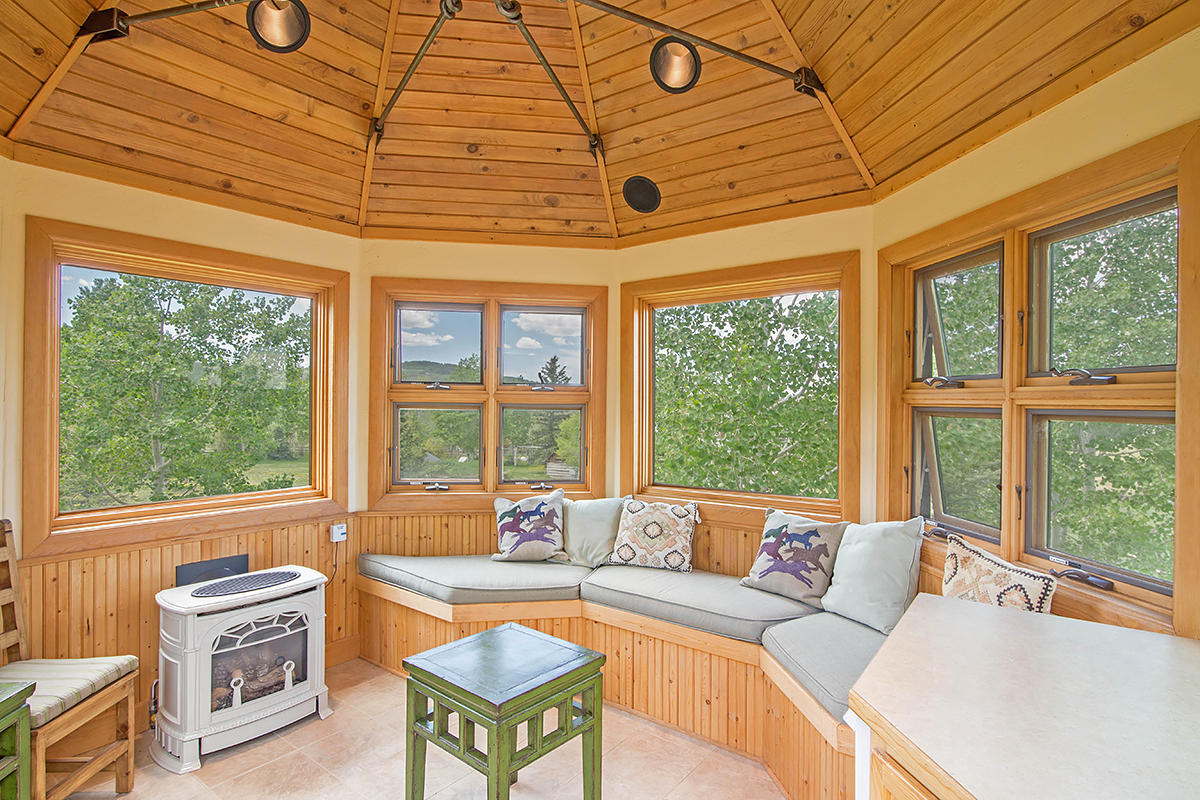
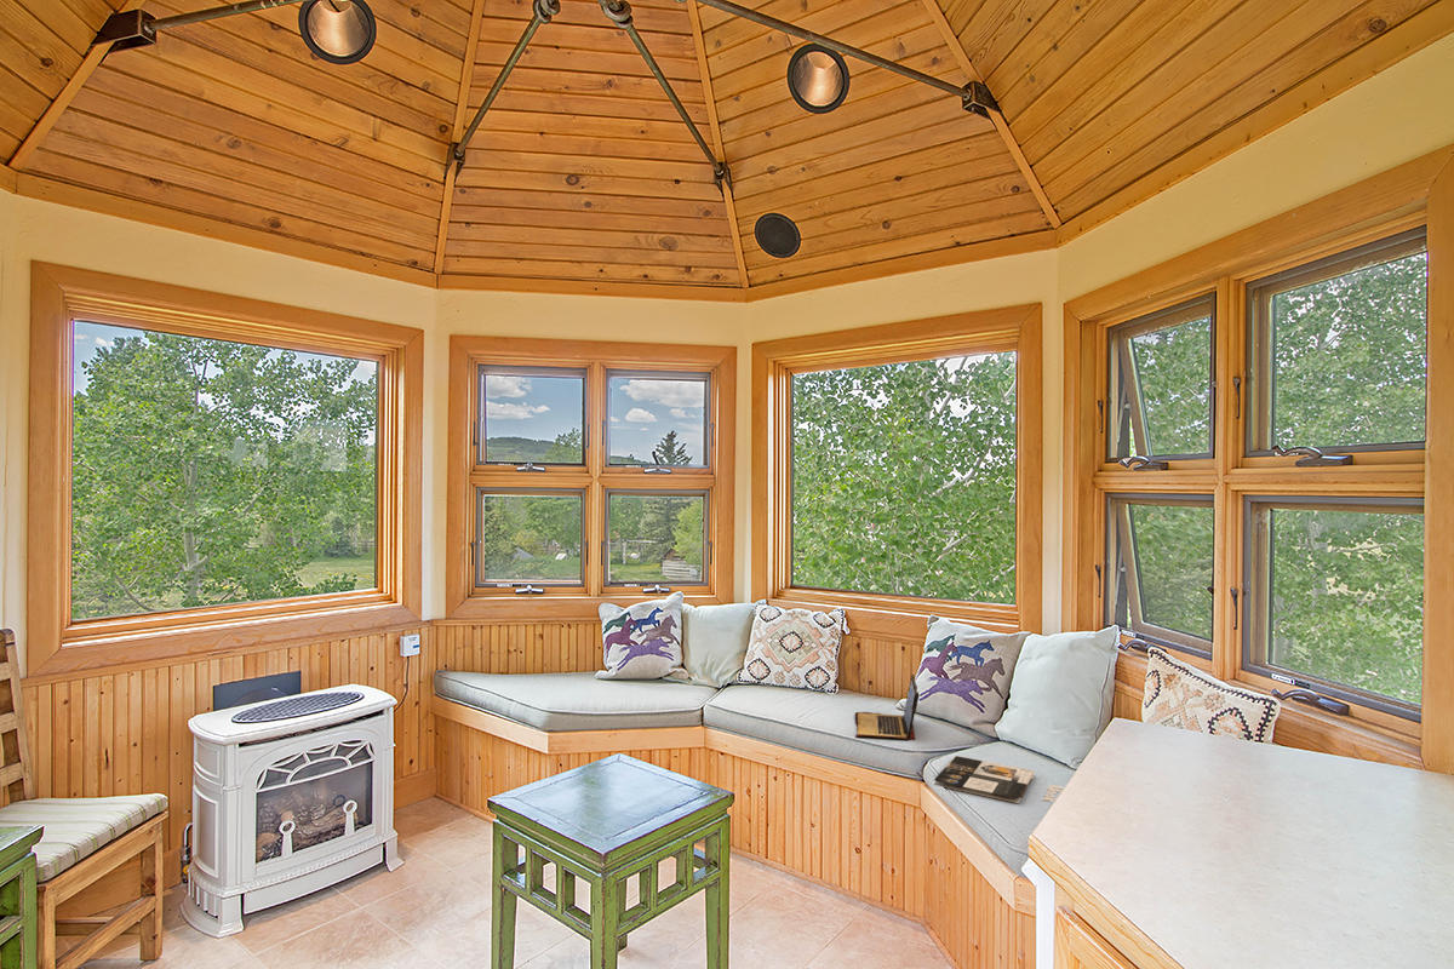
+ laptop [854,673,921,741]
+ magazine [933,755,1064,804]
